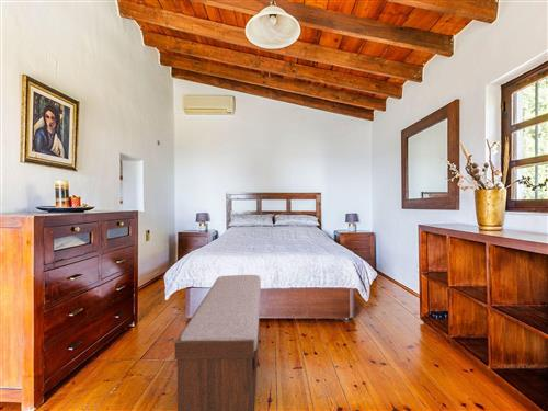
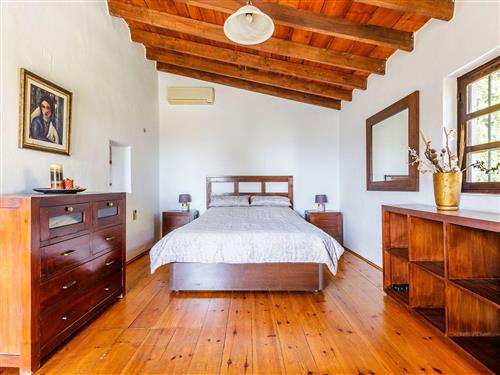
- bench [173,274,262,411]
